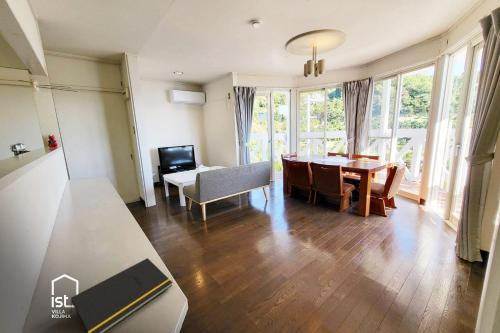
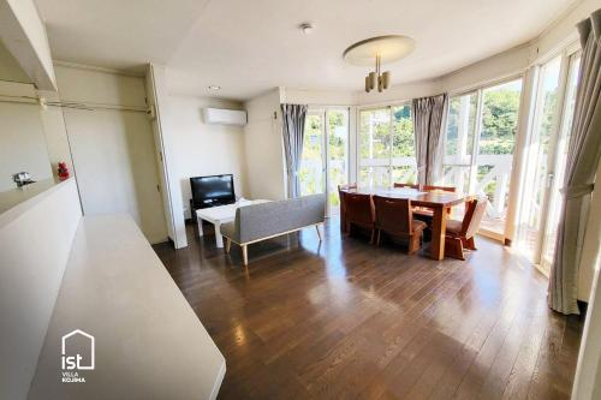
- notepad [70,257,174,333]
